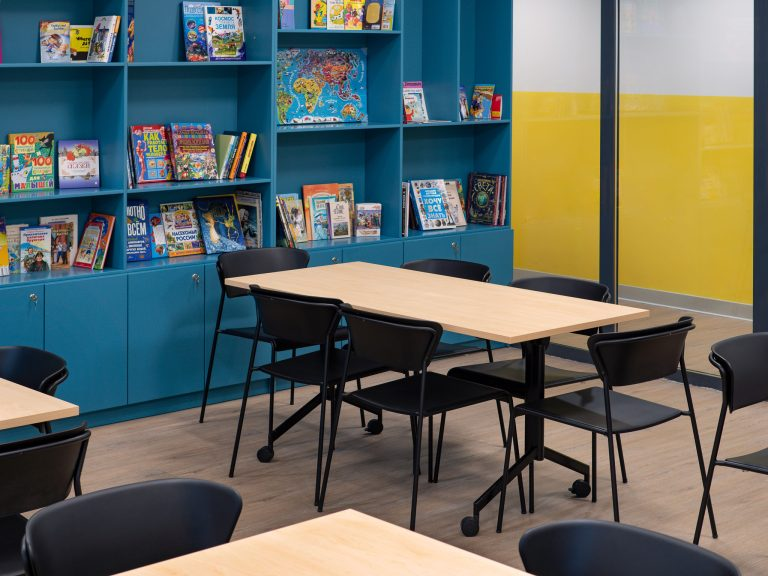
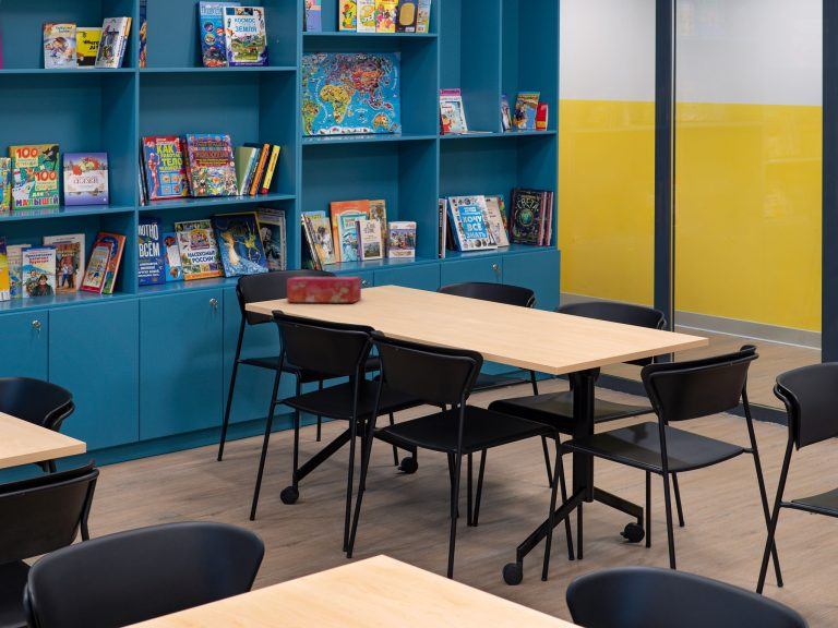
+ tissue box [286,276,362,303]
